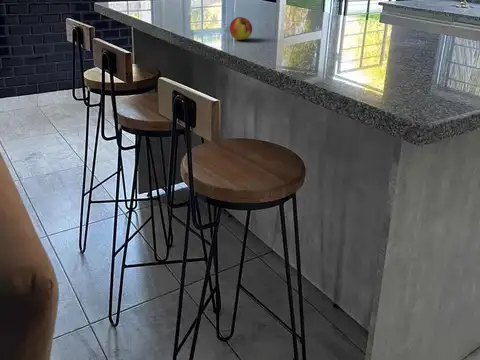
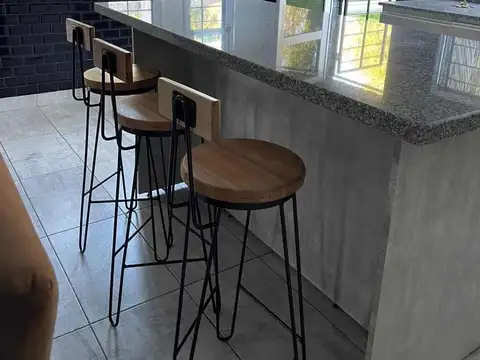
- apple [229,16,253,41]
